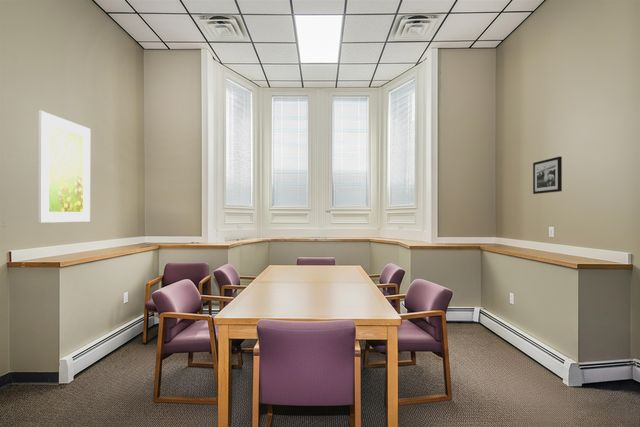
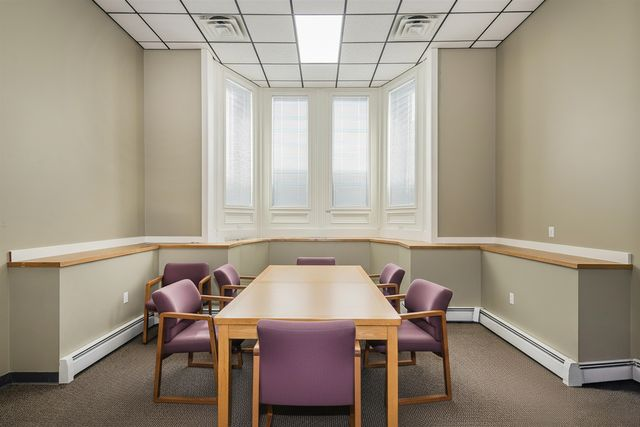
- picture frame [532,156,563,195]
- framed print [37,110,91,224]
